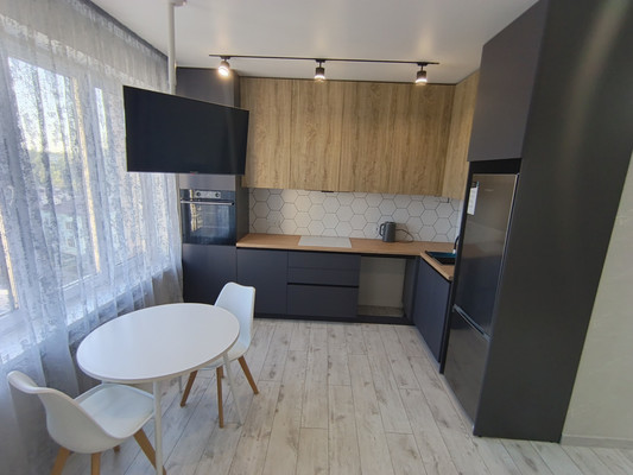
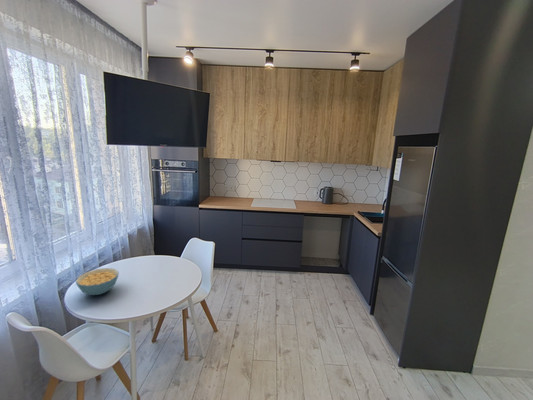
+ cereal bowl [75,267,120,296]
